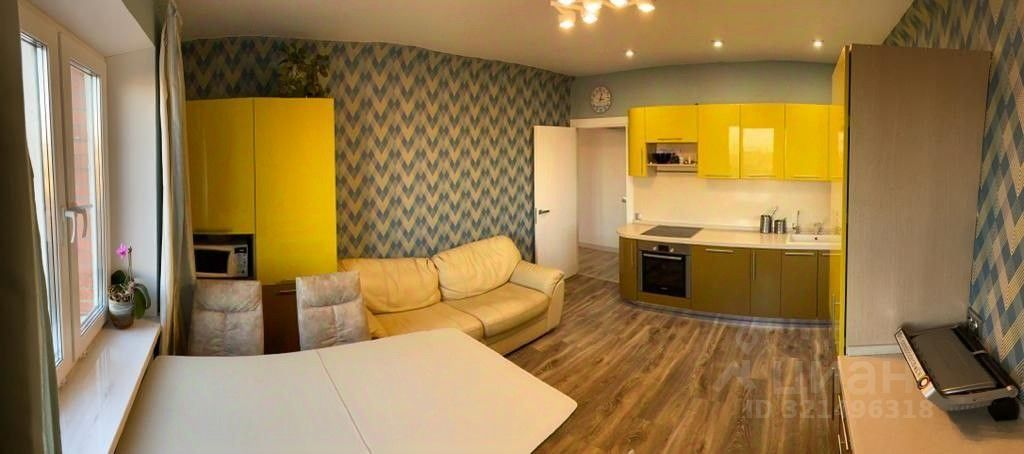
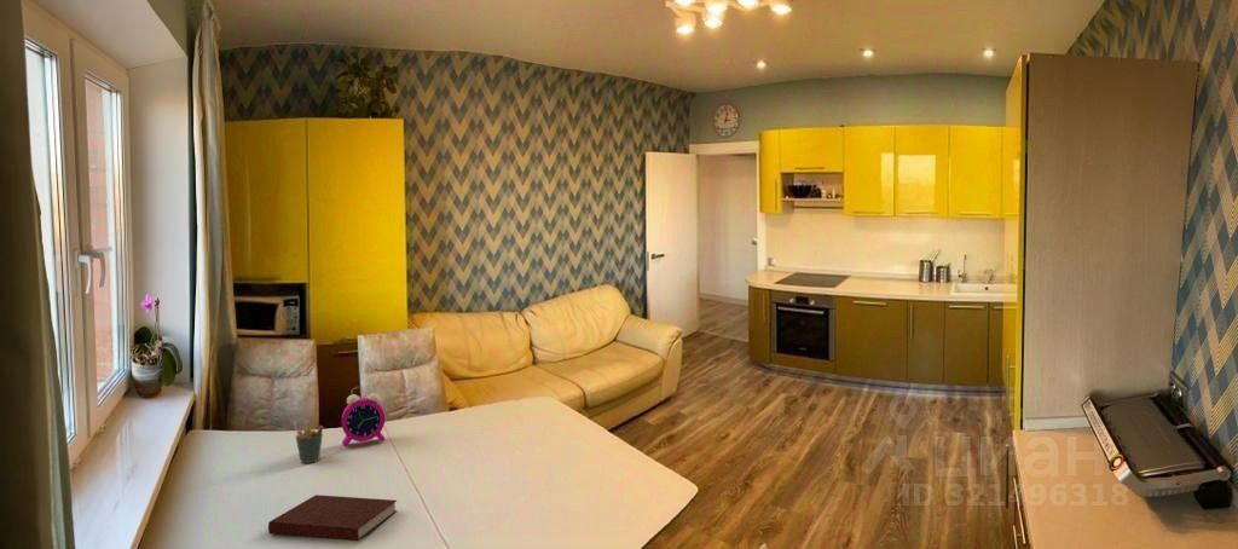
+ alarm clock [341,385,386,449]
+ notebook [267,493,398,542]
+ pen holder [293,422,324,464]
